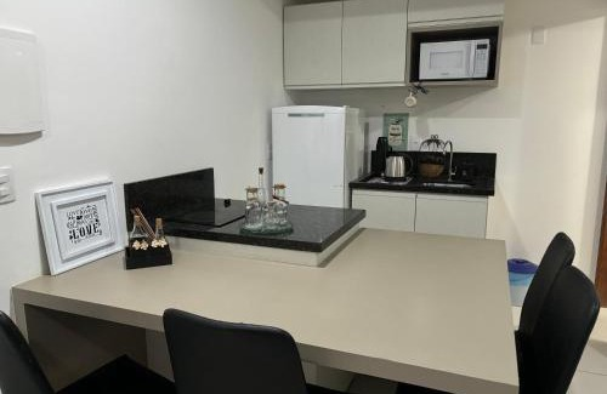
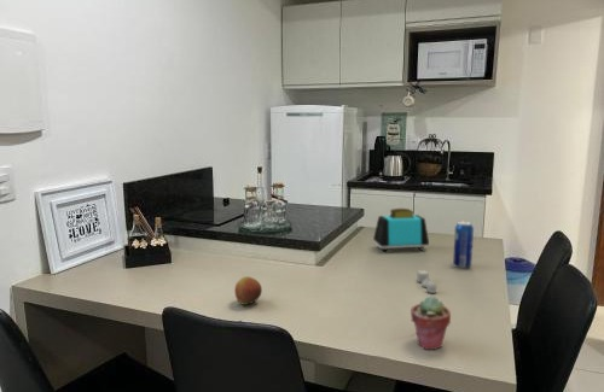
+ salt and pepper shaker set [416,270,439,294]
+ toaster [372,207,430,253]
+ beverage can [452,220,475,269]
+ apple [233,275,263,306]
+ potted succulent [410,296,452,351]
